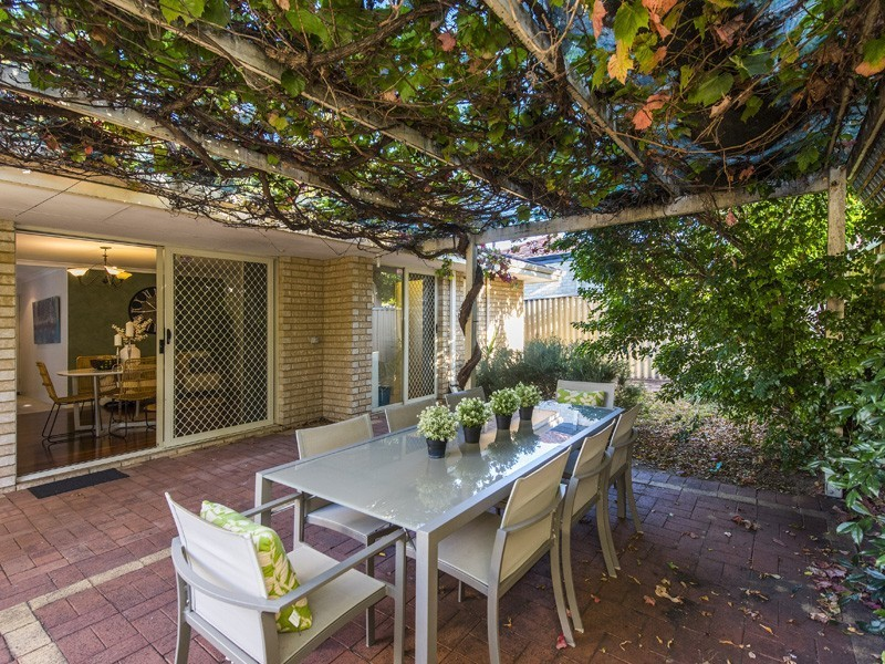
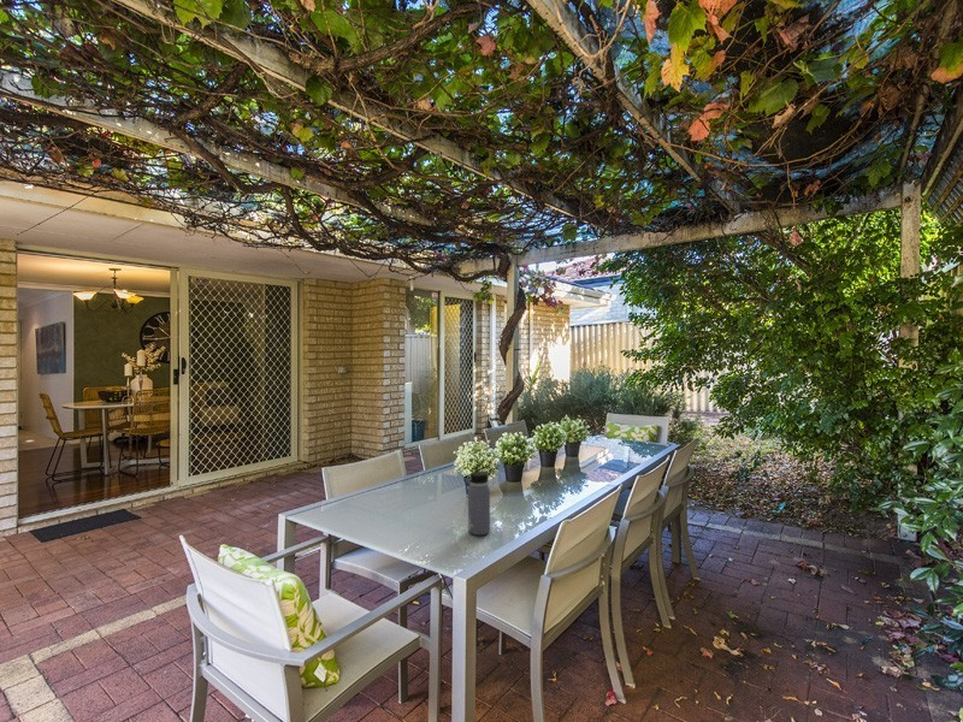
+ water bottle [467,466,492,537]
